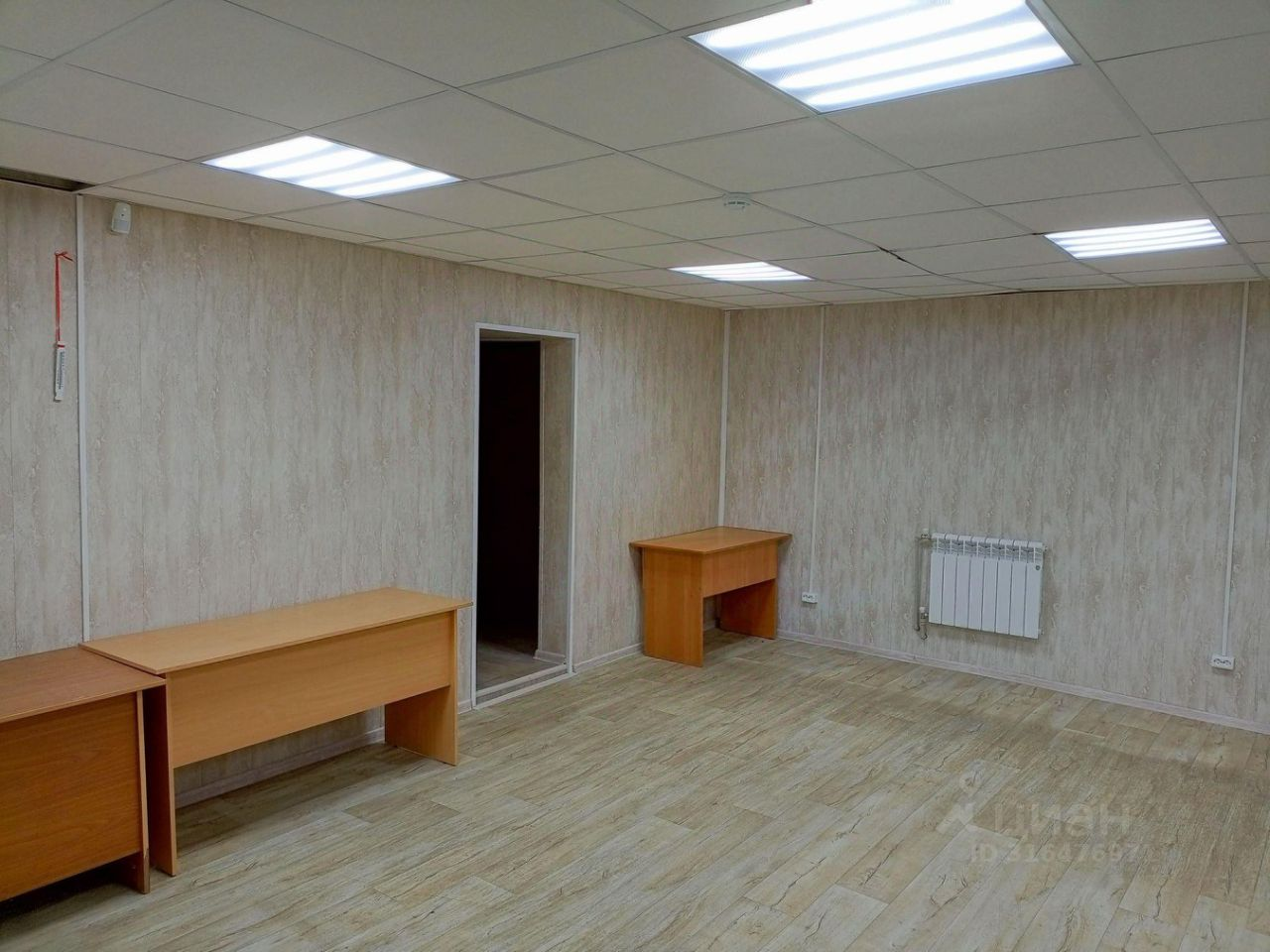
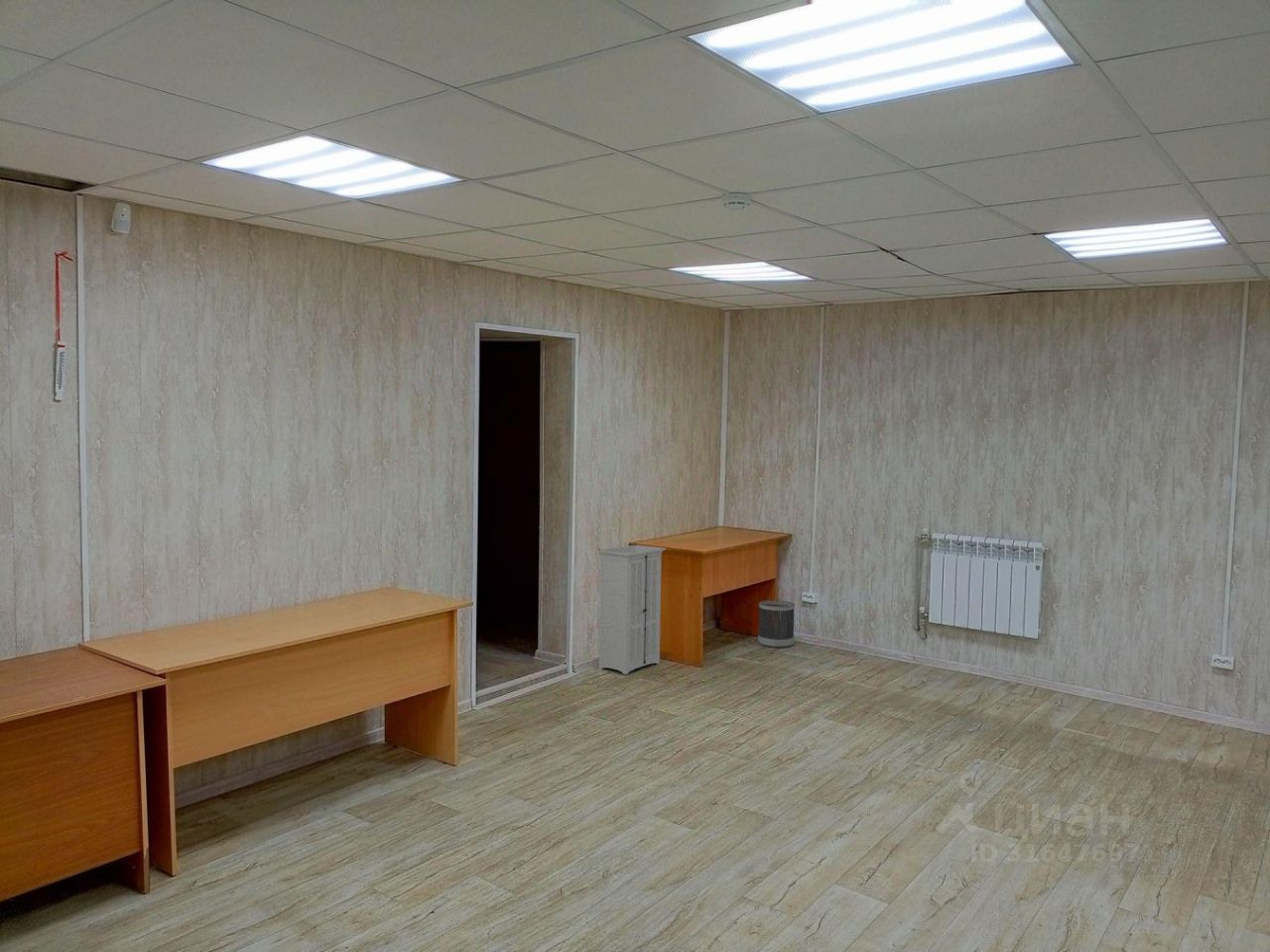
+ wastebasket [757,599,796,649]
+ storage cabinet [597,543,667,675]
